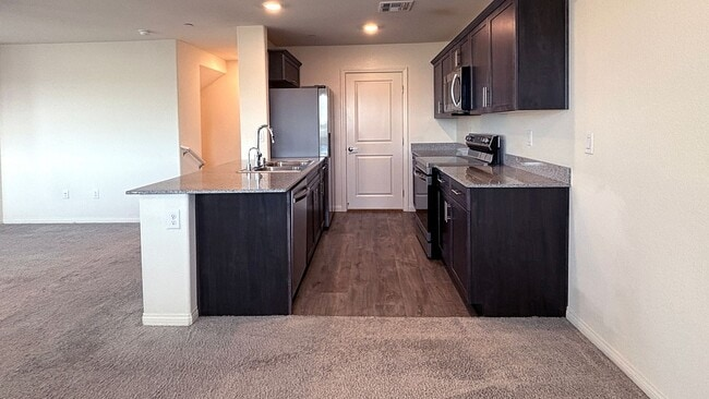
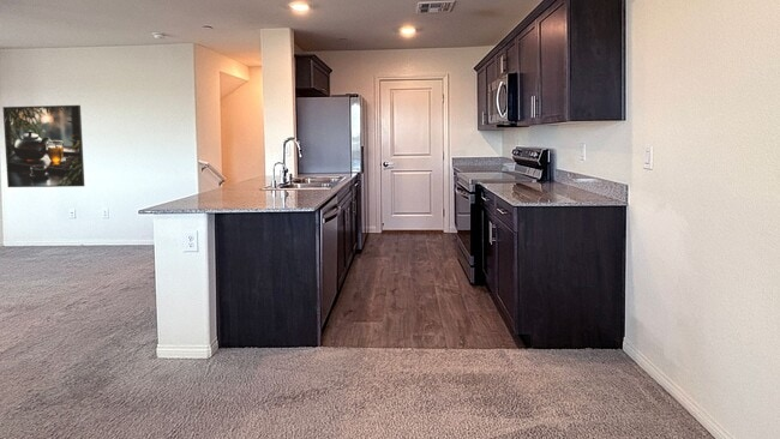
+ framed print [1,104,85,188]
